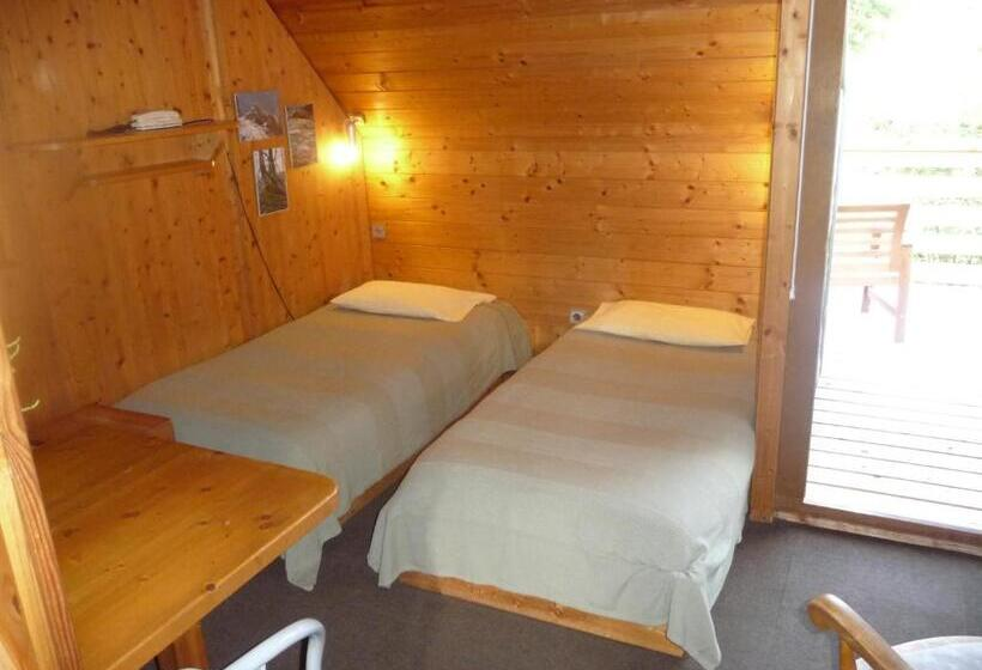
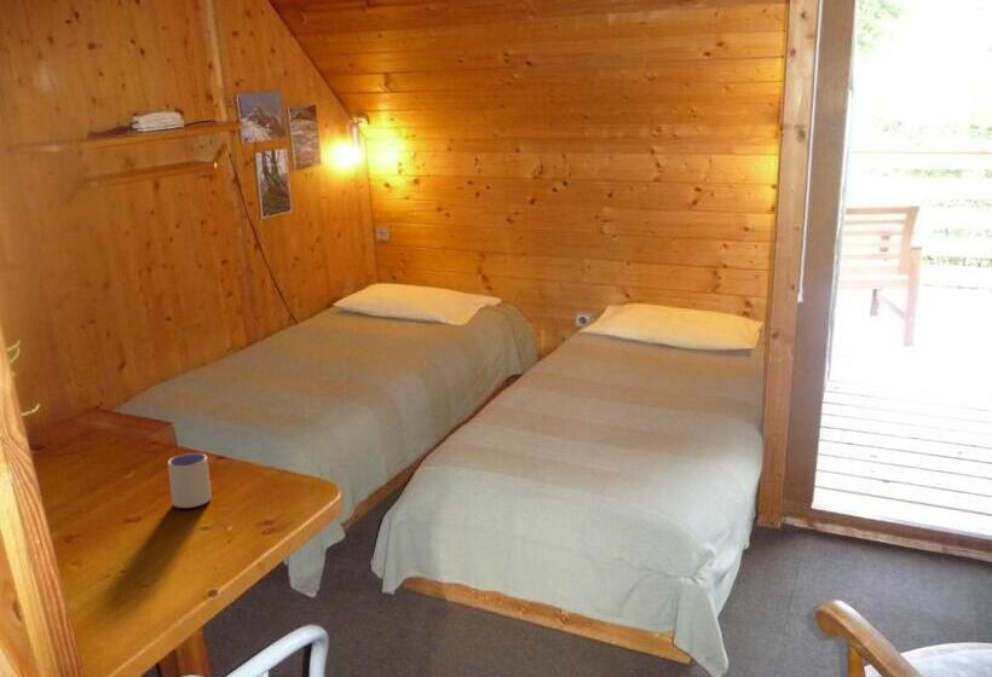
+ cup [167,452,213,509]
